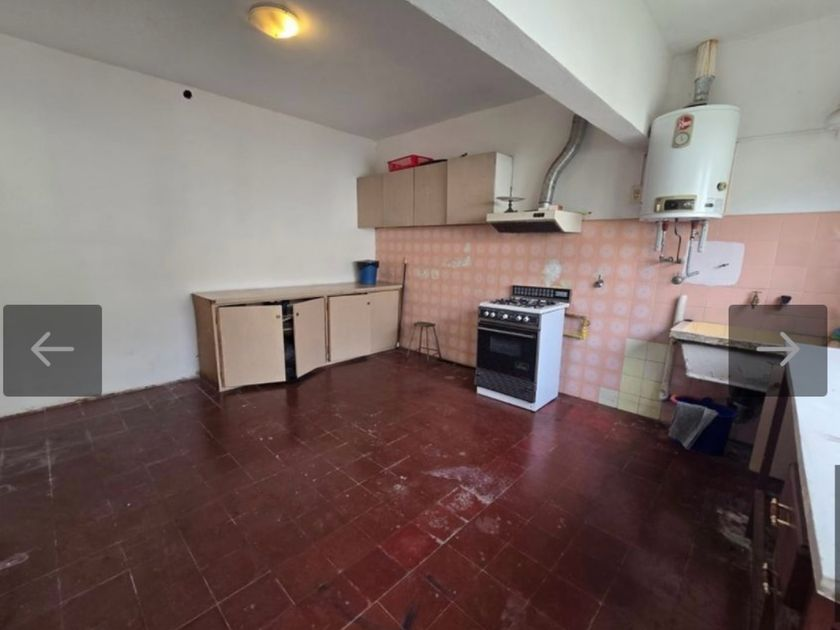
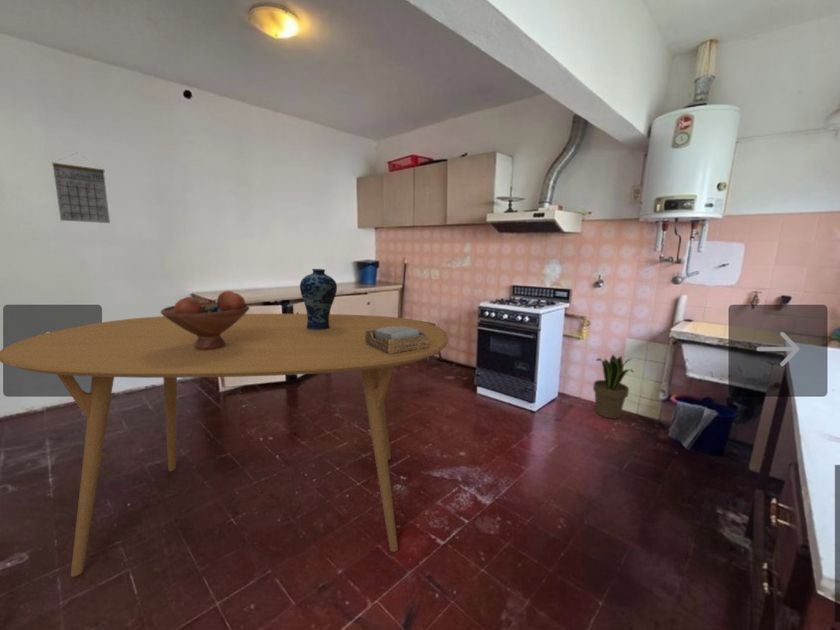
+ potted plant [592,354,635,420]
+ dining table [0,313,449,578]
+ fruit bowl [160,290,250,350]
+ napkin holder [365,326,428,354]
+ calendar [51,152,111,224]
+ vase [299,268,338,330]
